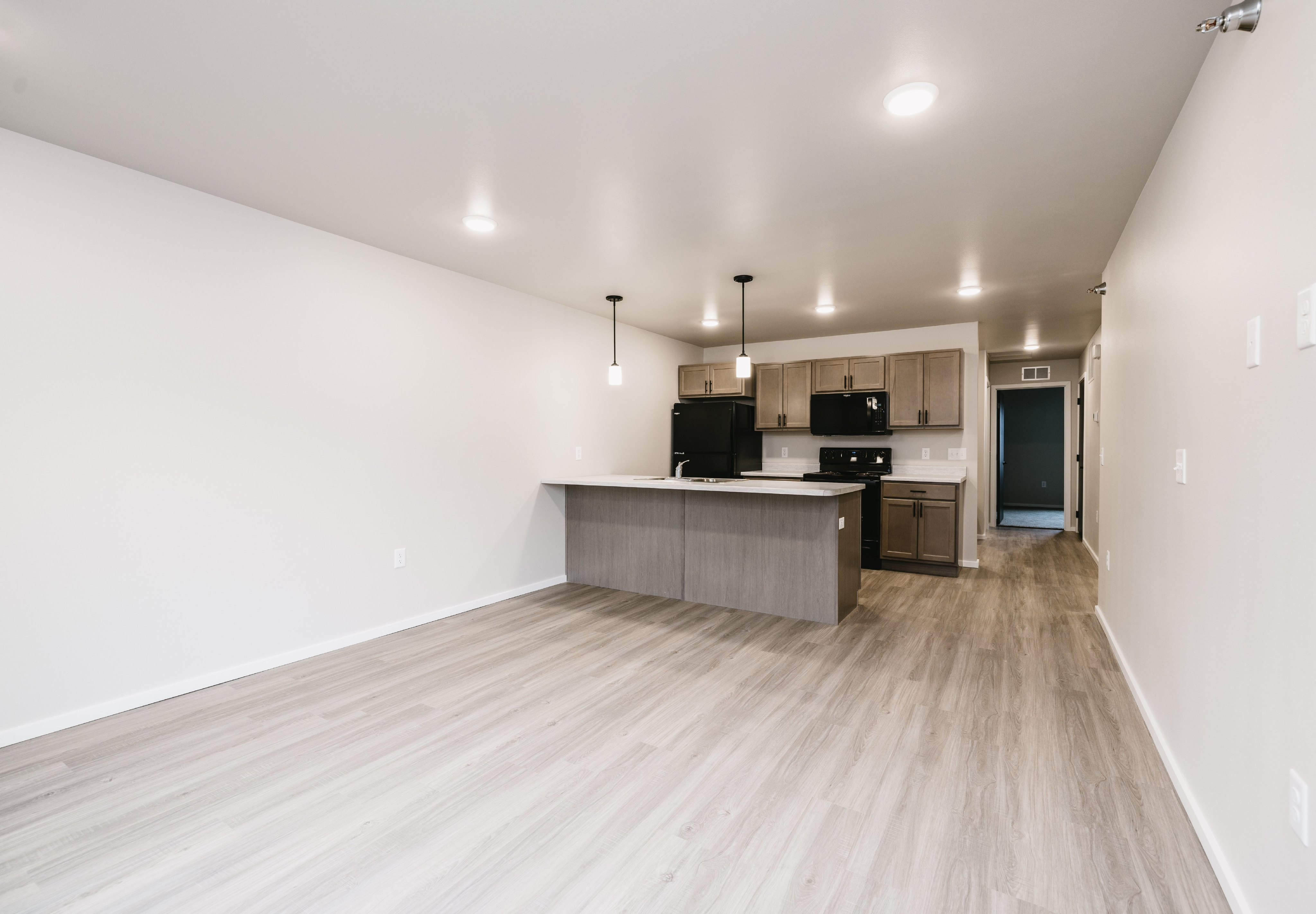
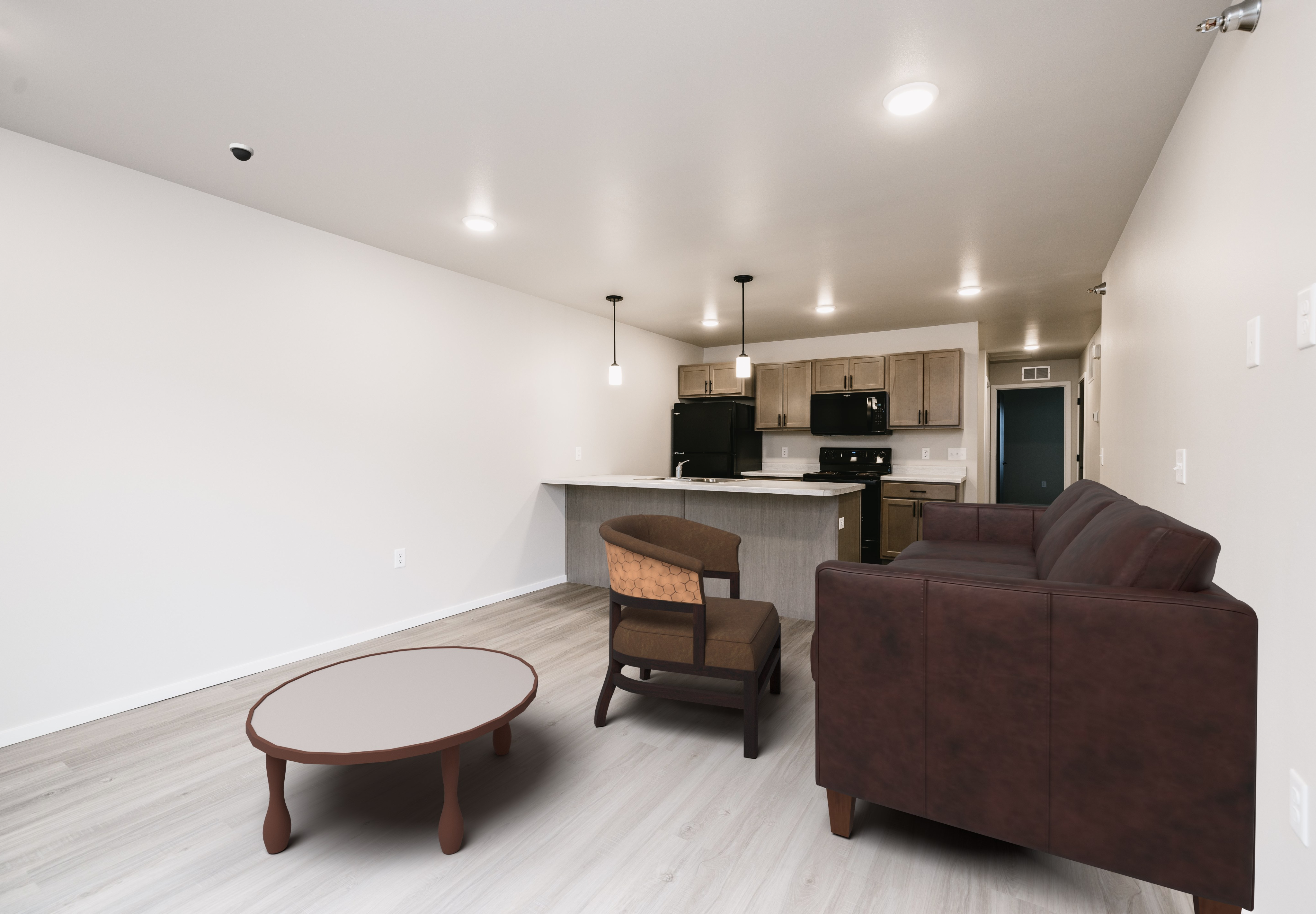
+ sofa [810,479,1259,914]
+ armchair [594,514,781,759]
+ dome security camera [229,143,254,161]
+ coffee table [245,646,538,855]
